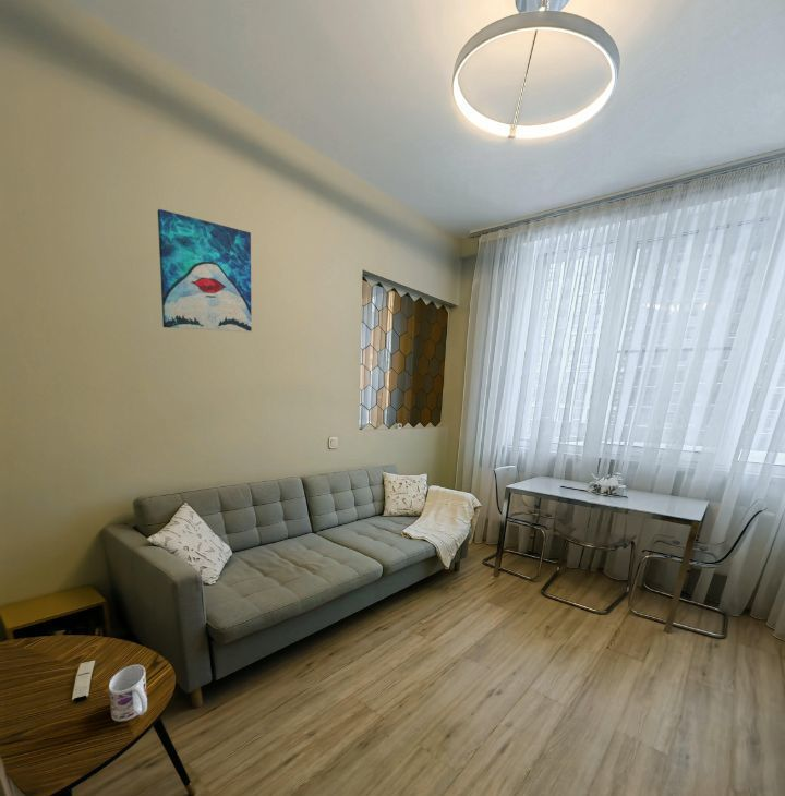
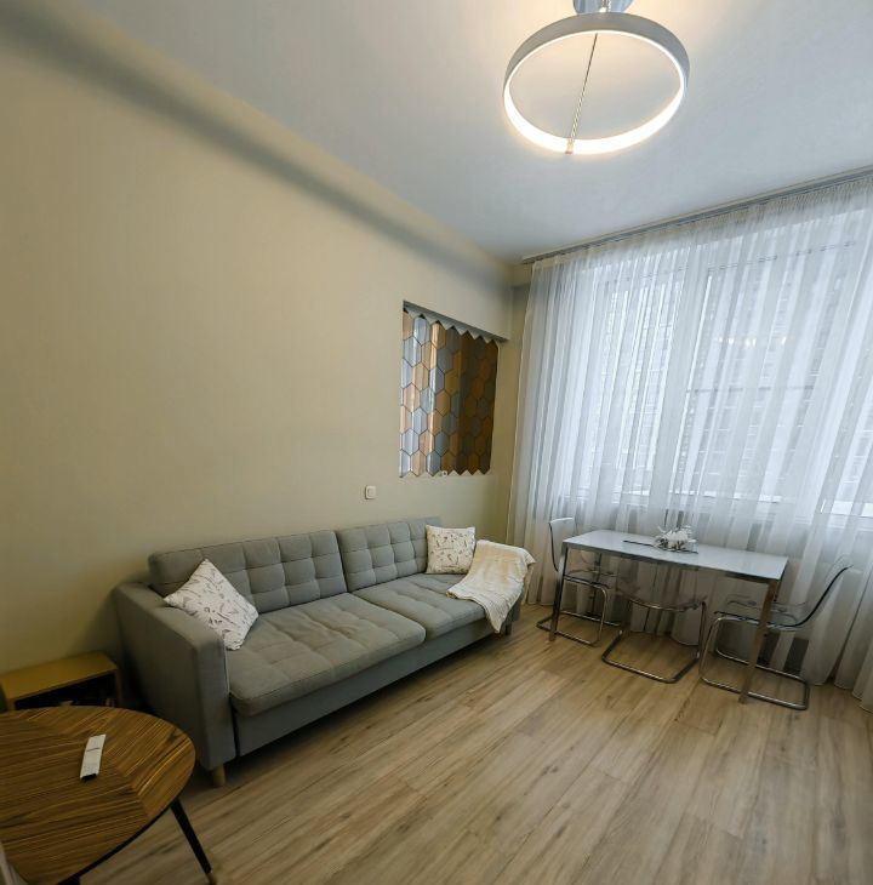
- wall art [157,208,253,334]
- mug [108,664,148,723]
